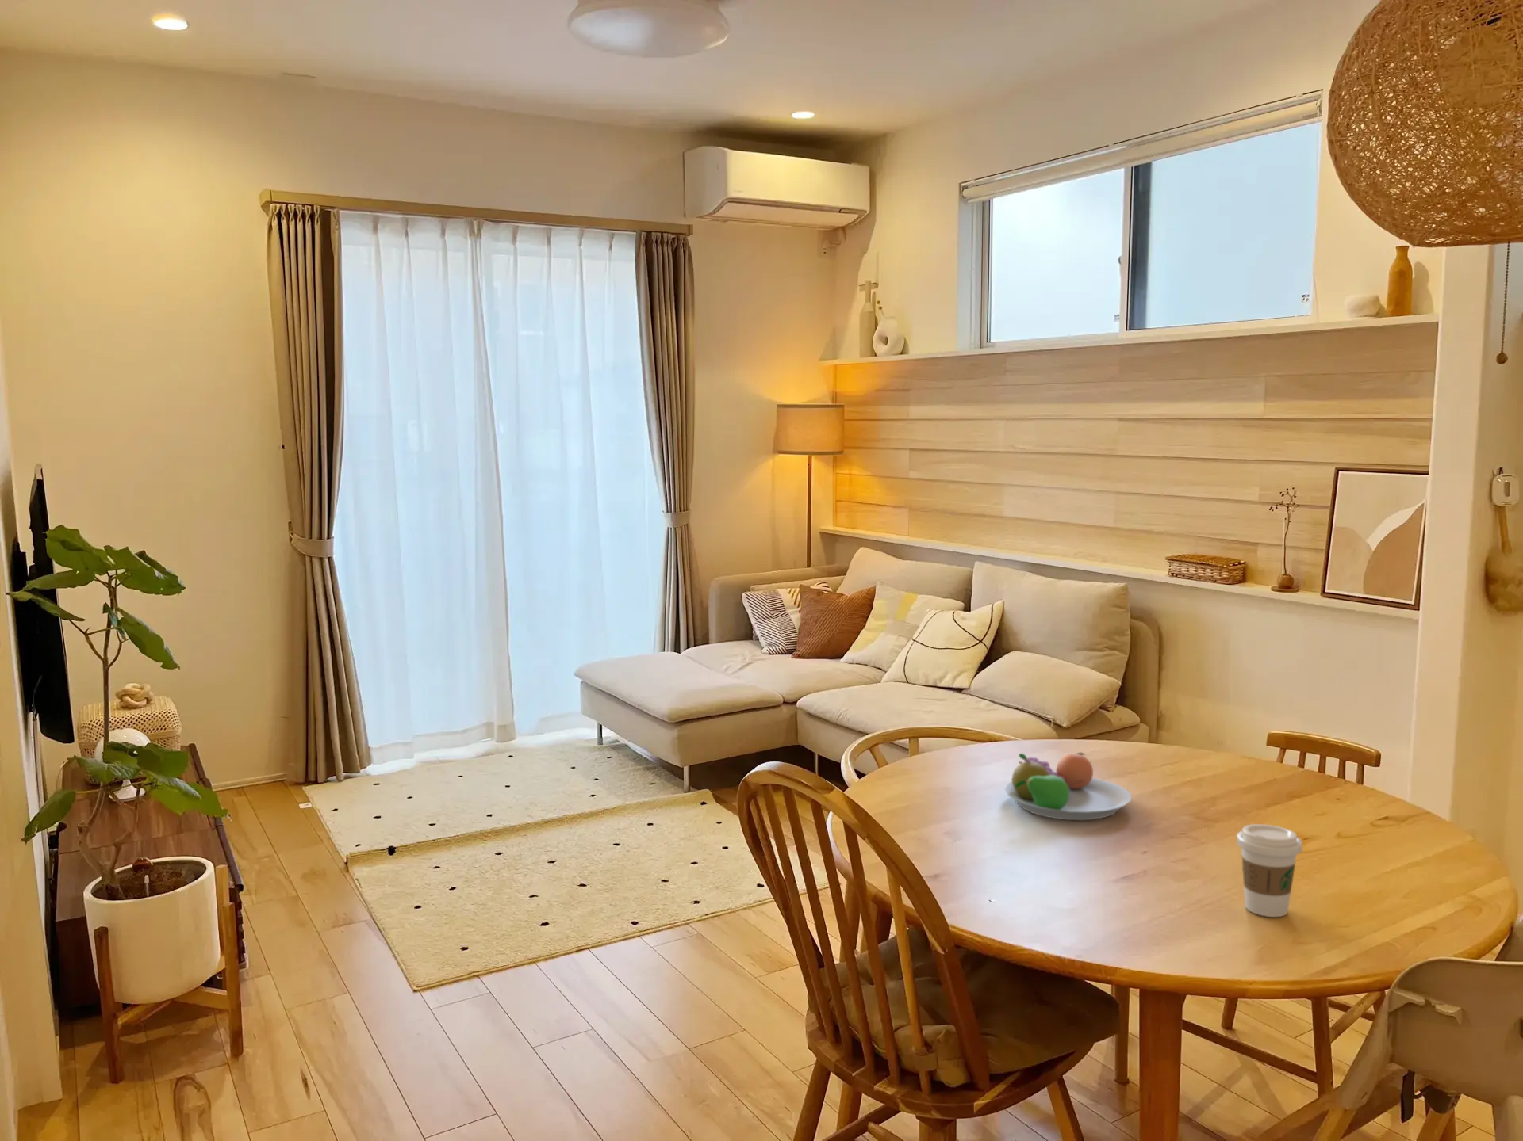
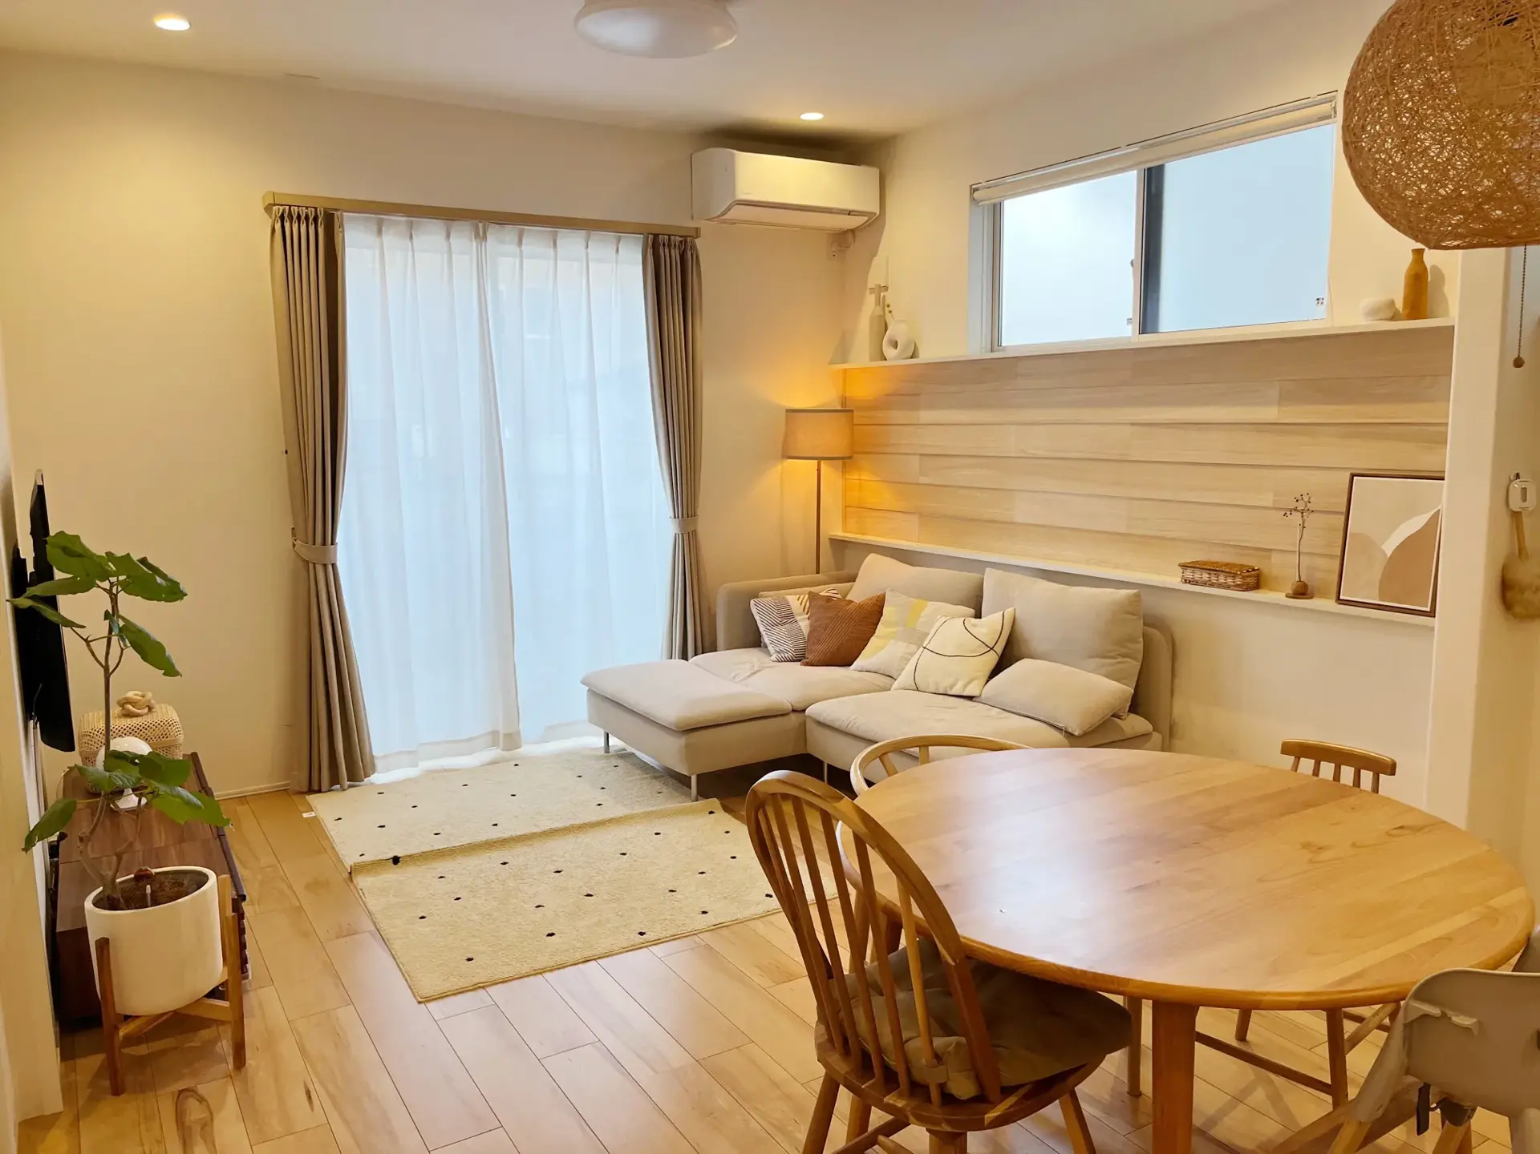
- fruit bowl [1004,751,1132,821]
- coffee cup [1236,823,1304,918]
